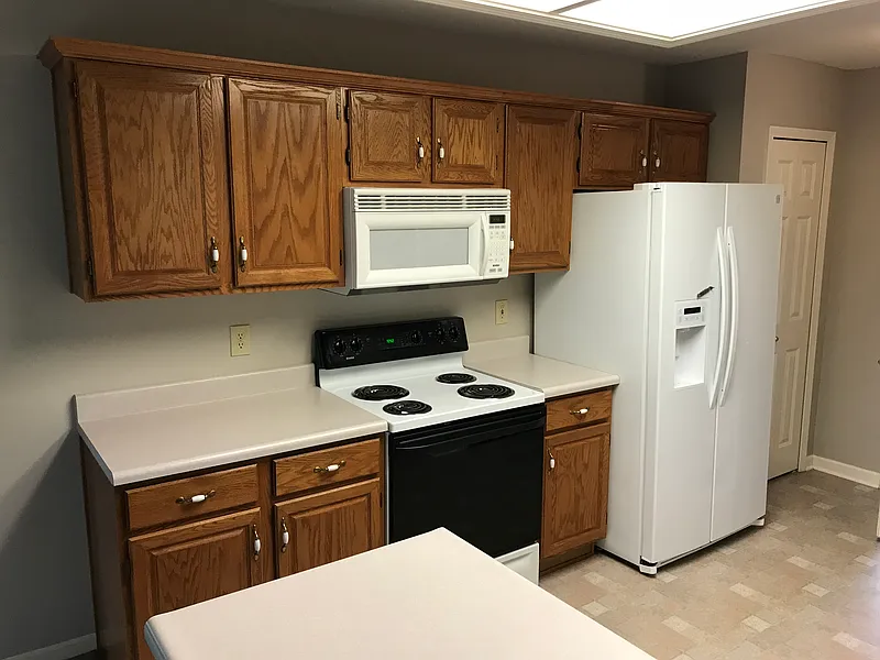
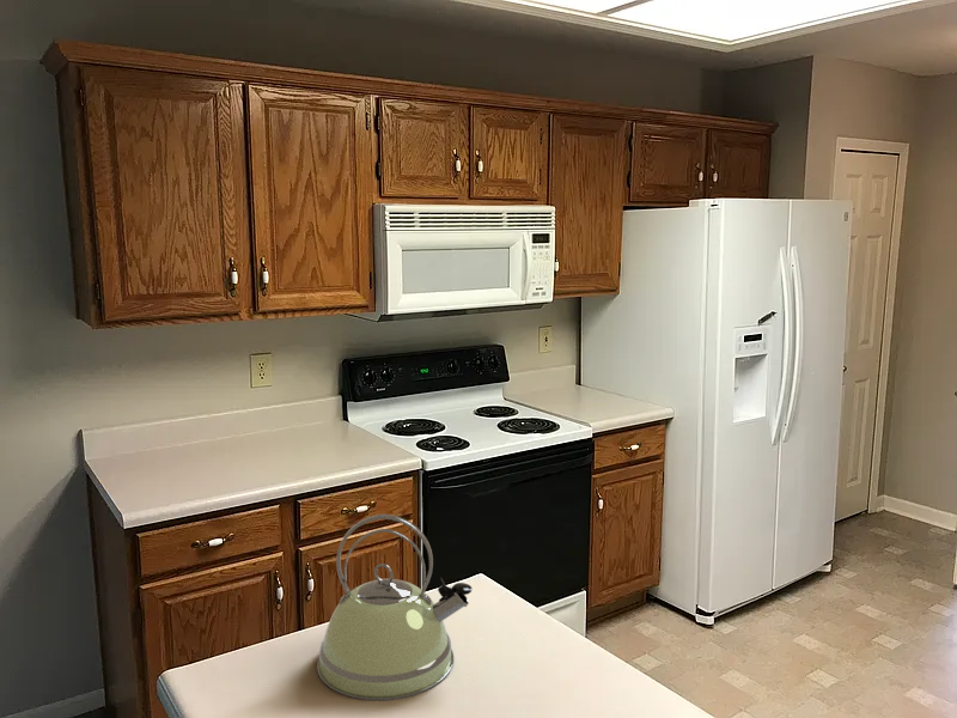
+ kettle [316,513,474,701]
